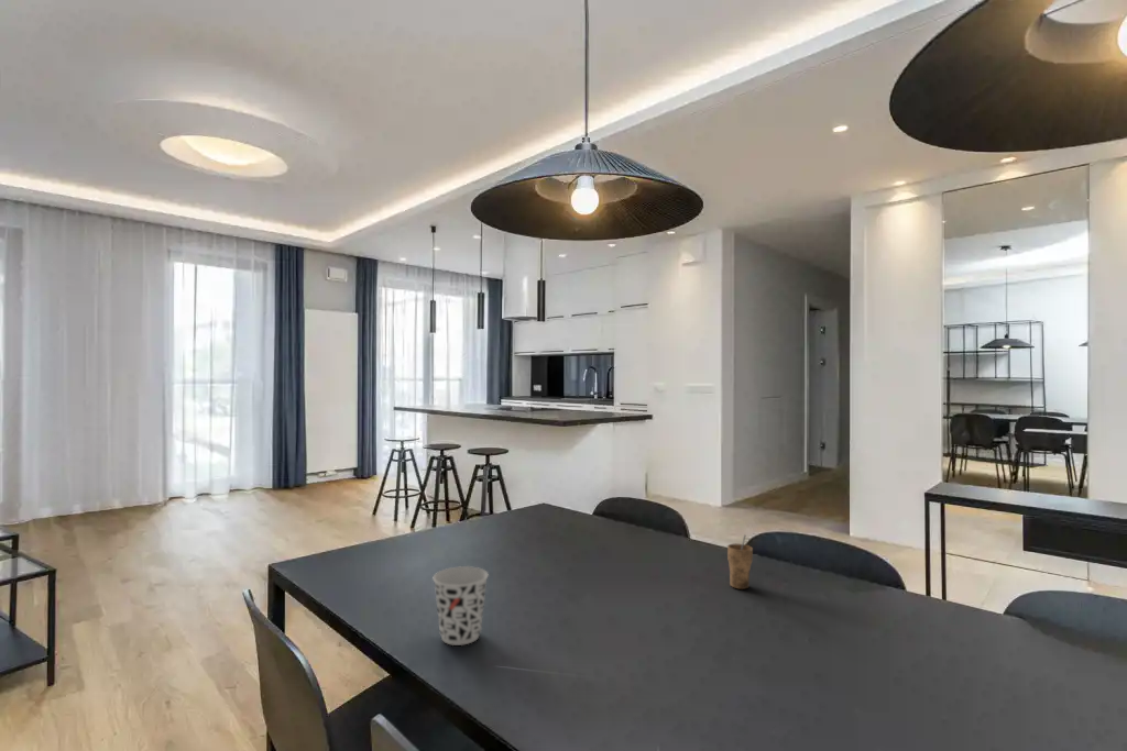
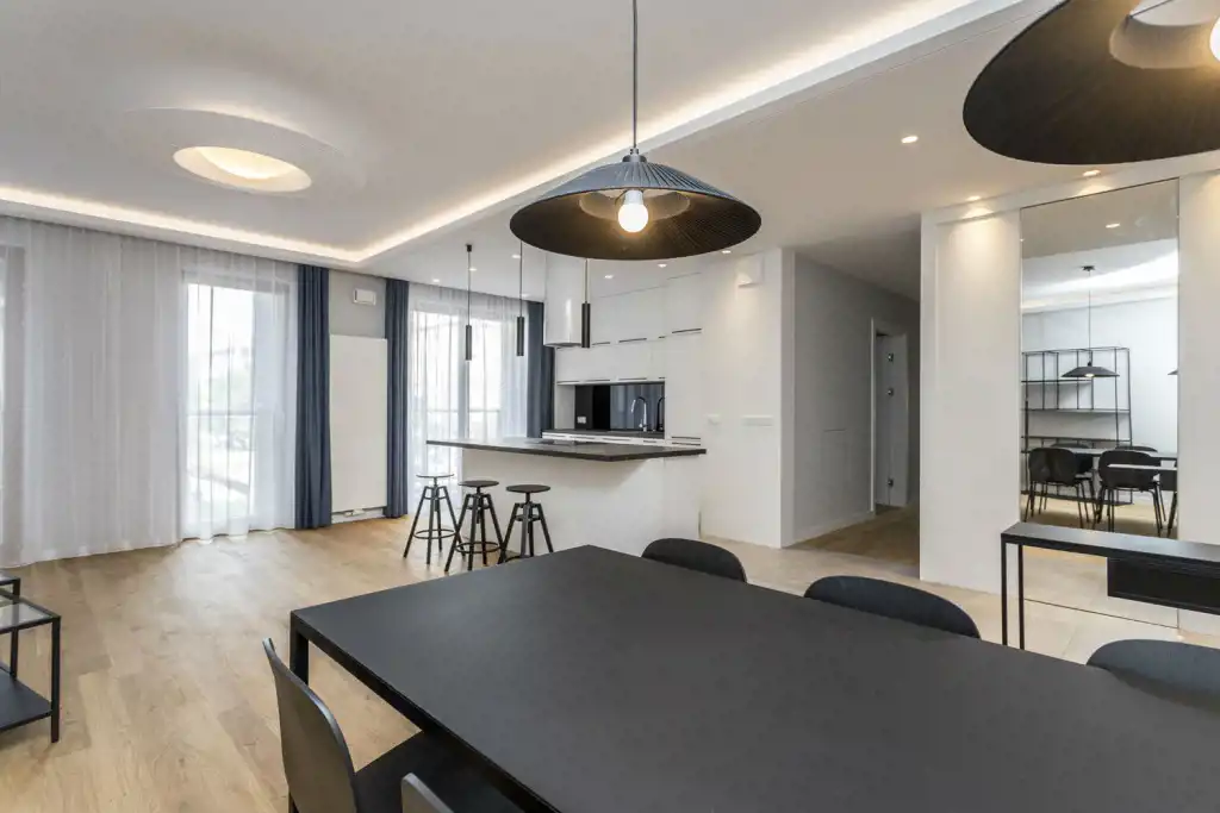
- cup [431,565,490,647]
- cup [726,533,754,590]
